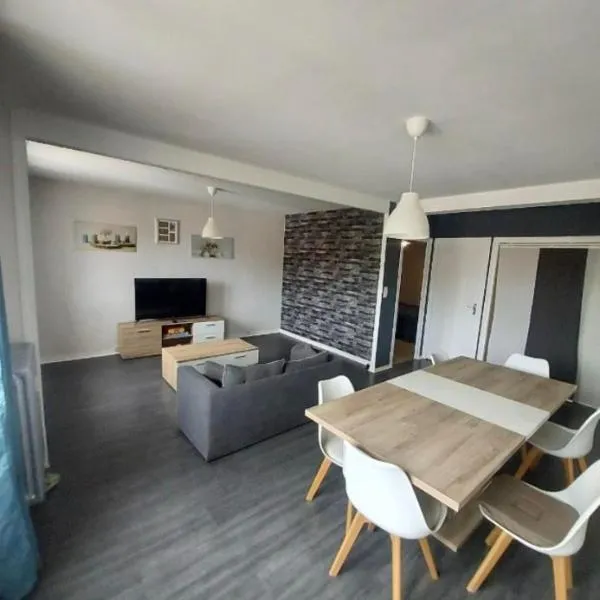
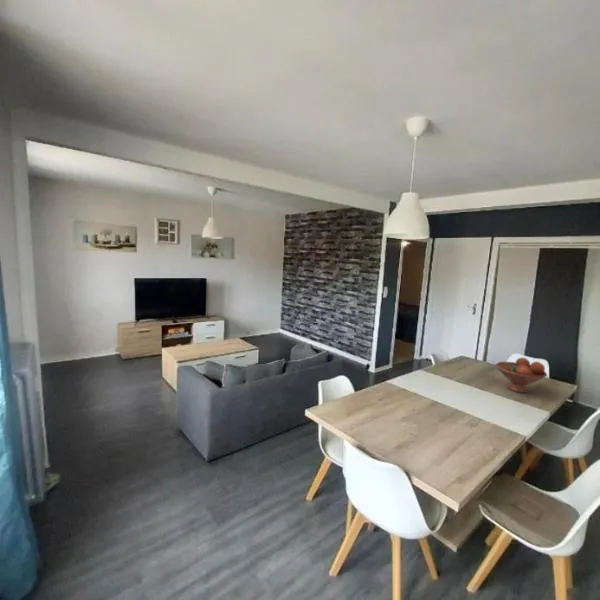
+ fruit bowl [495,357,548,394]
